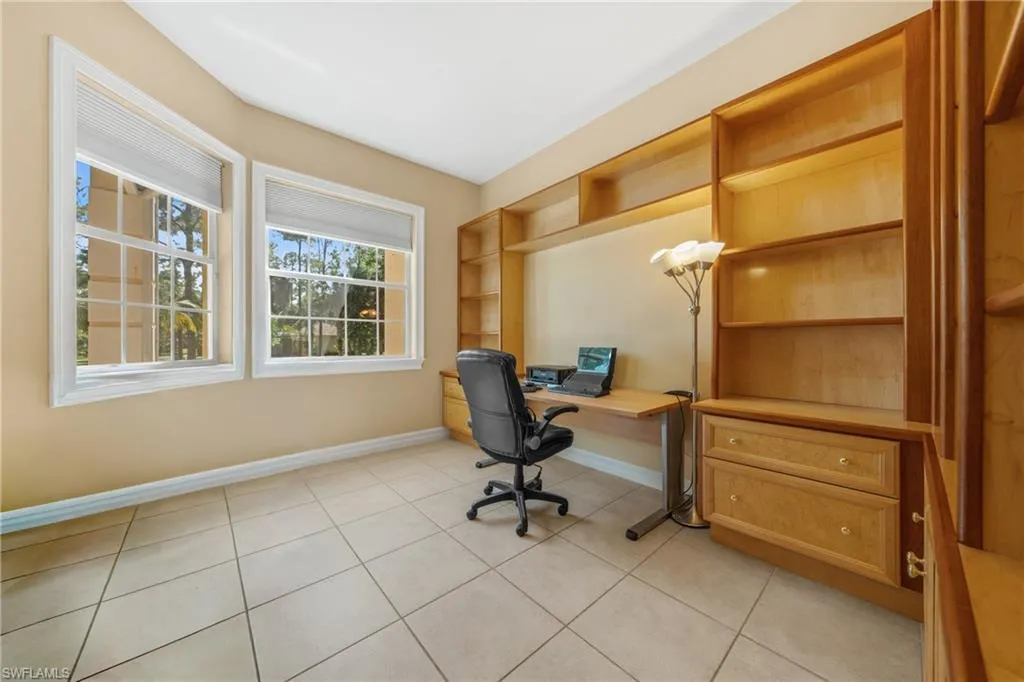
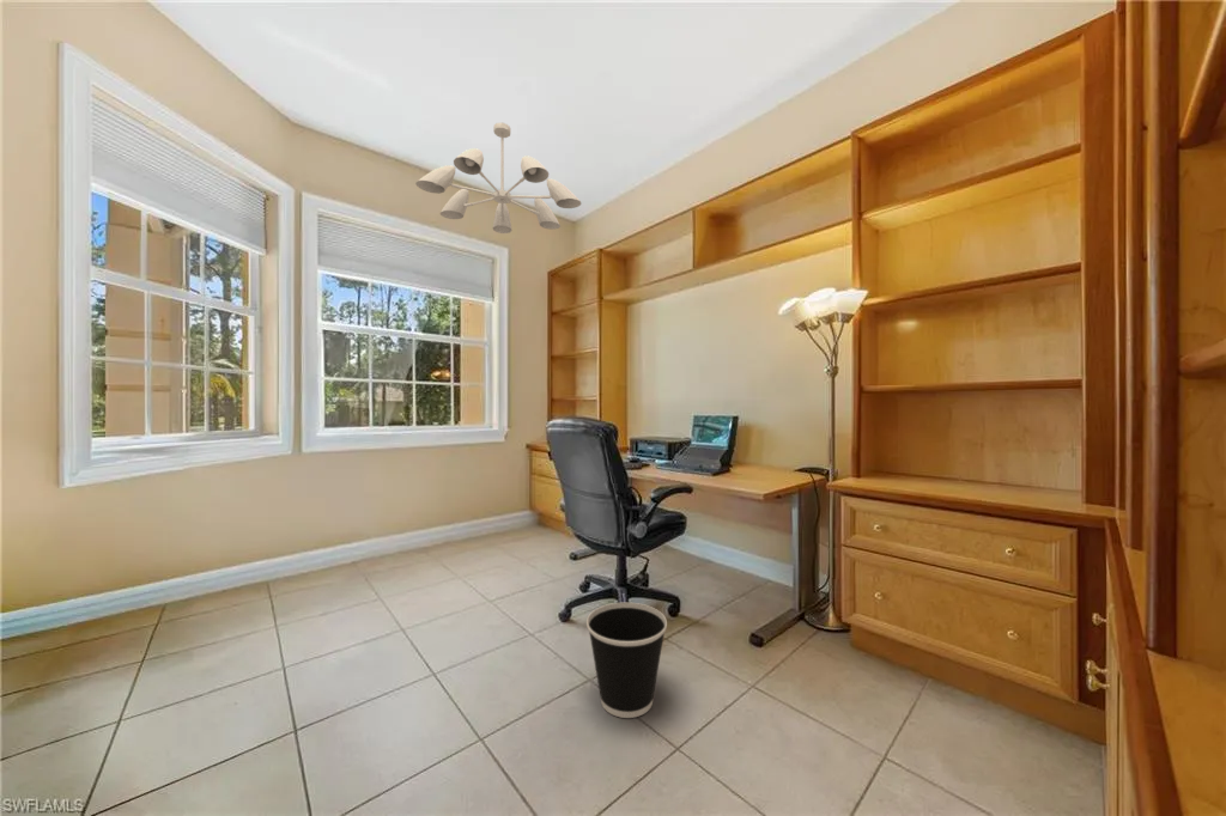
+ wastebasket [585,602,668,719]
+ ceiling light fixture [414,122,582,235]
